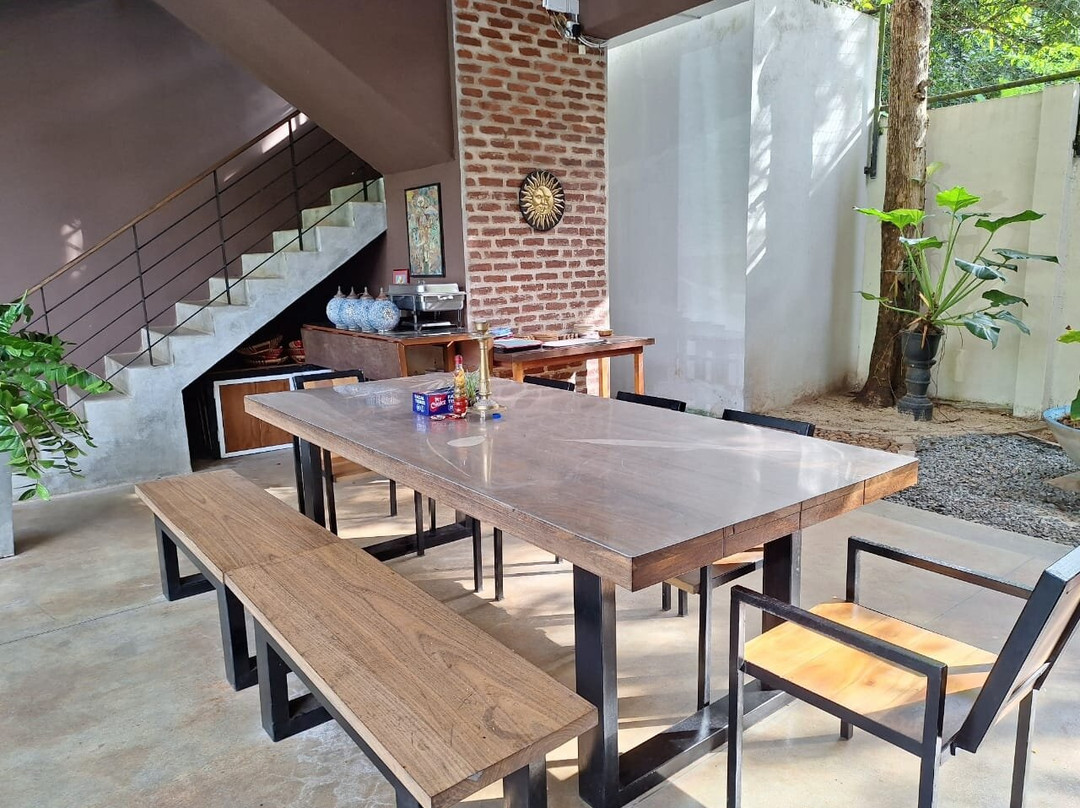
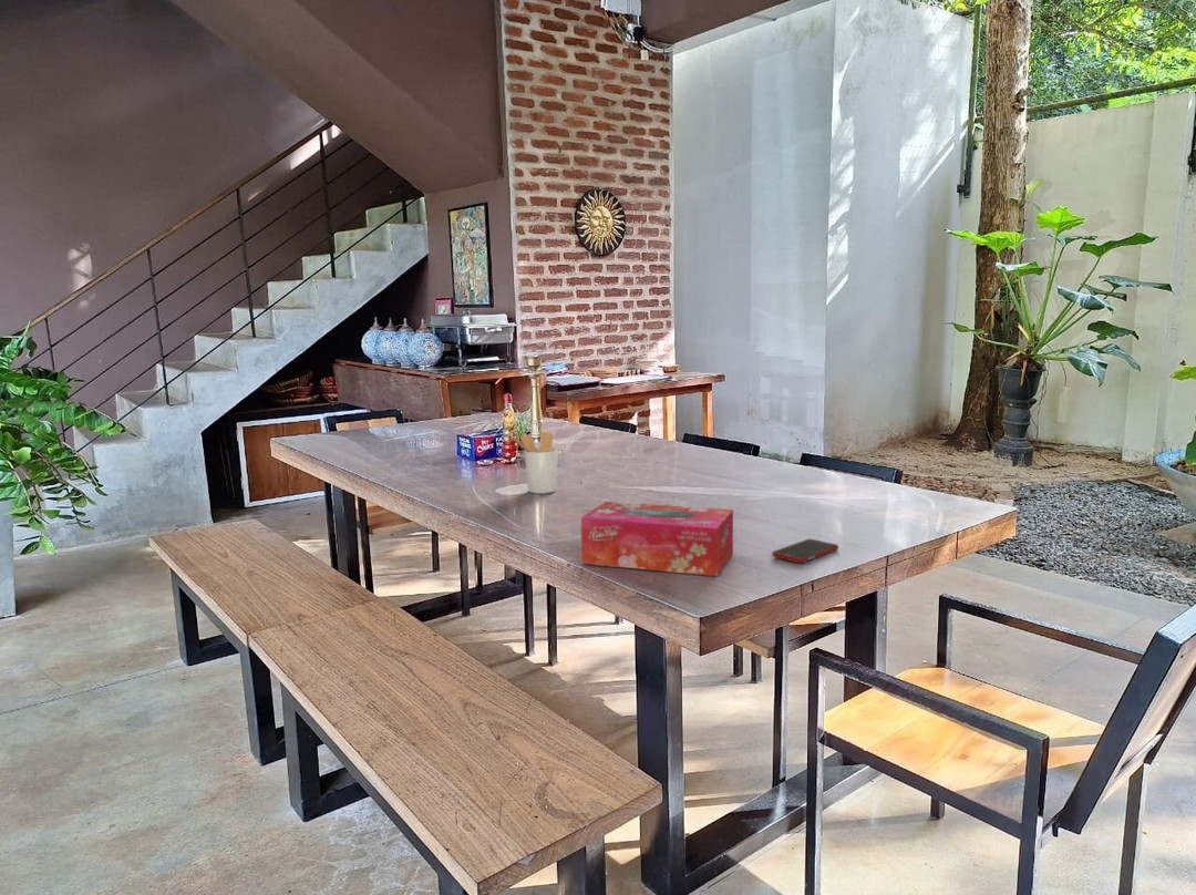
+ tissue box [580,501,734,577]
+ cell phone [771,538,839,564]
+ utensil holder [508,431,559,495]
